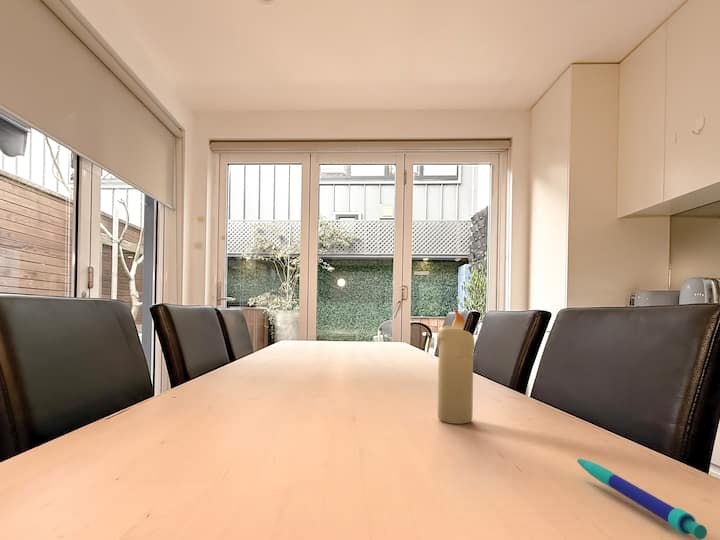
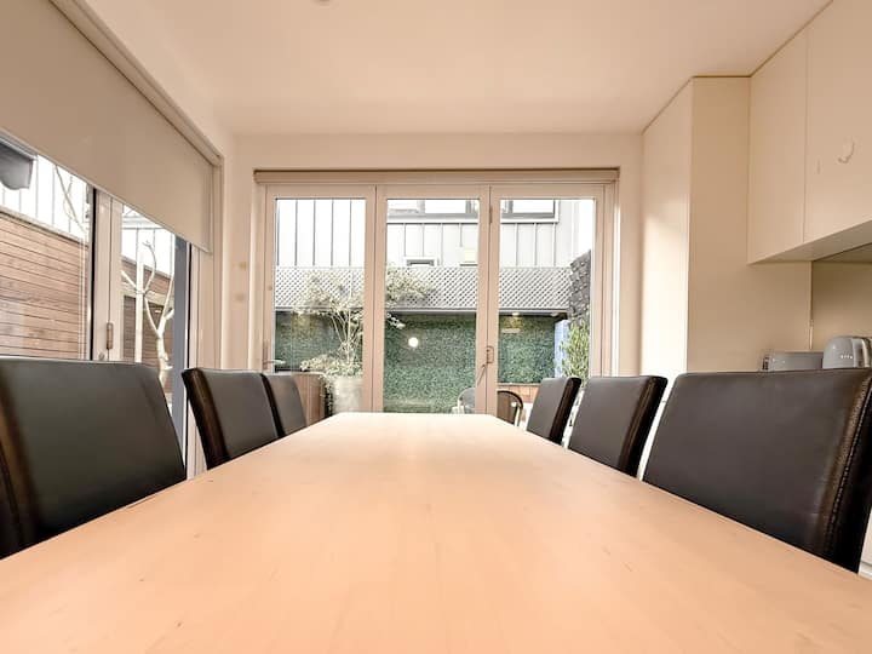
- pen [575,458,708,540]
- candle [436,307,476,425]
